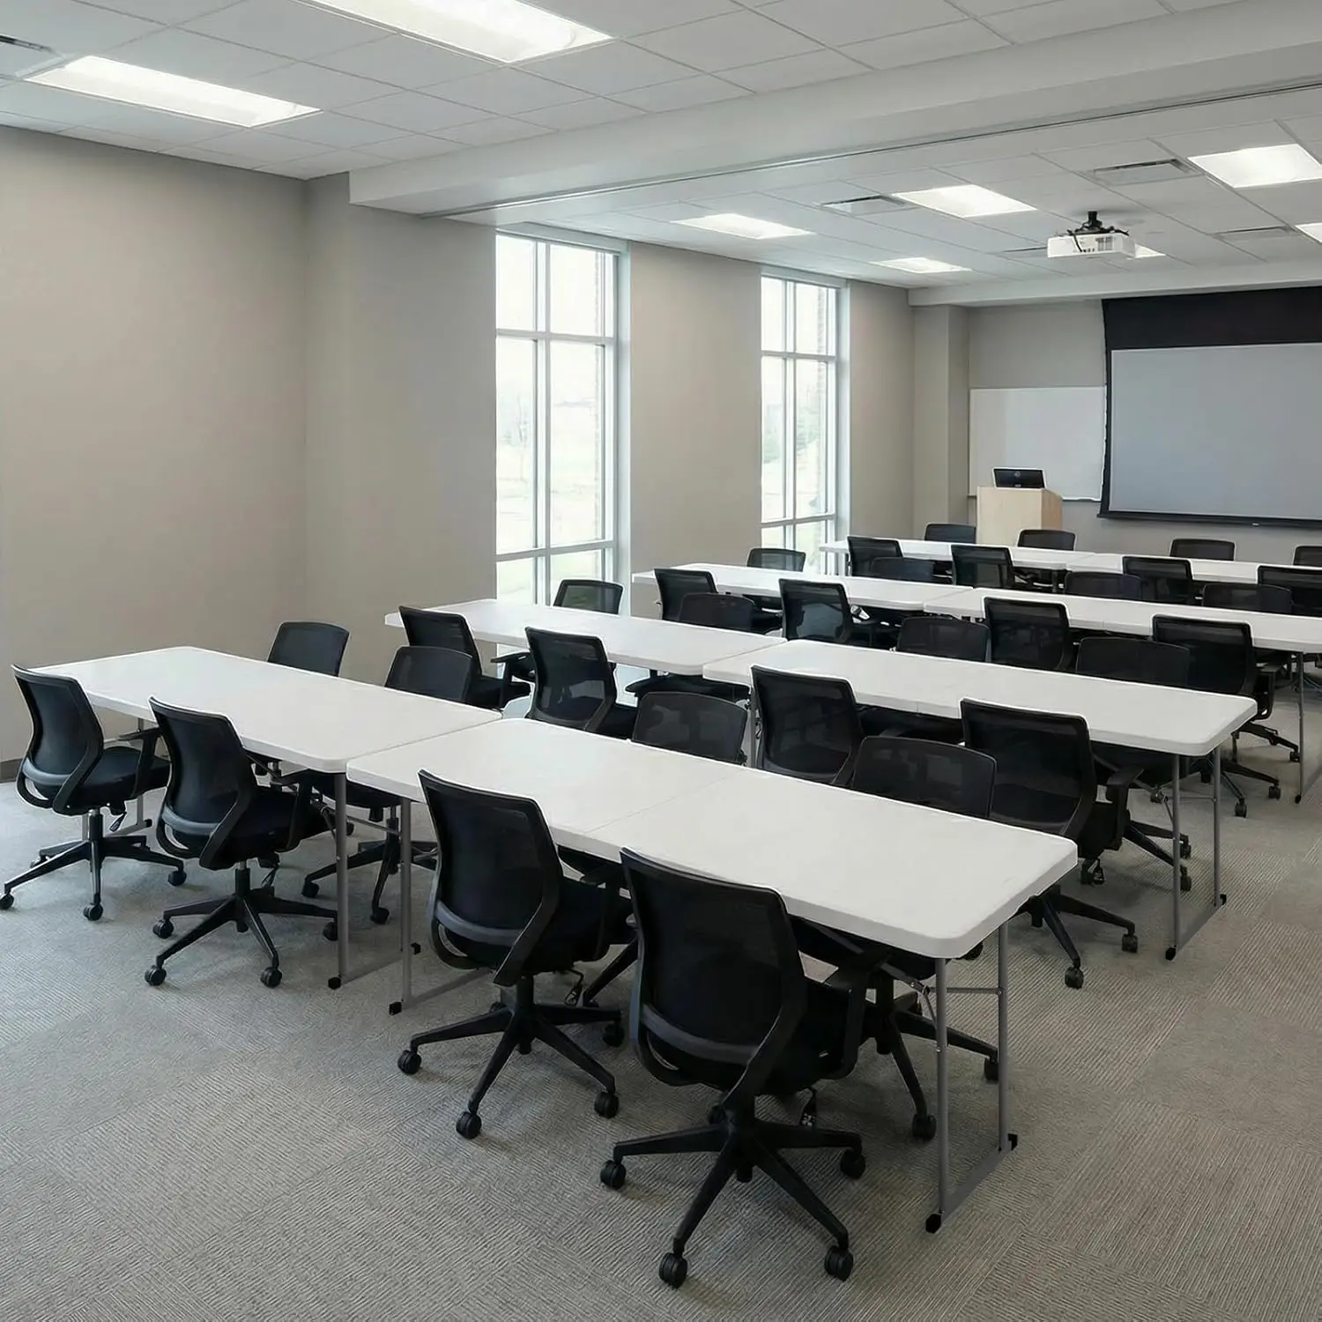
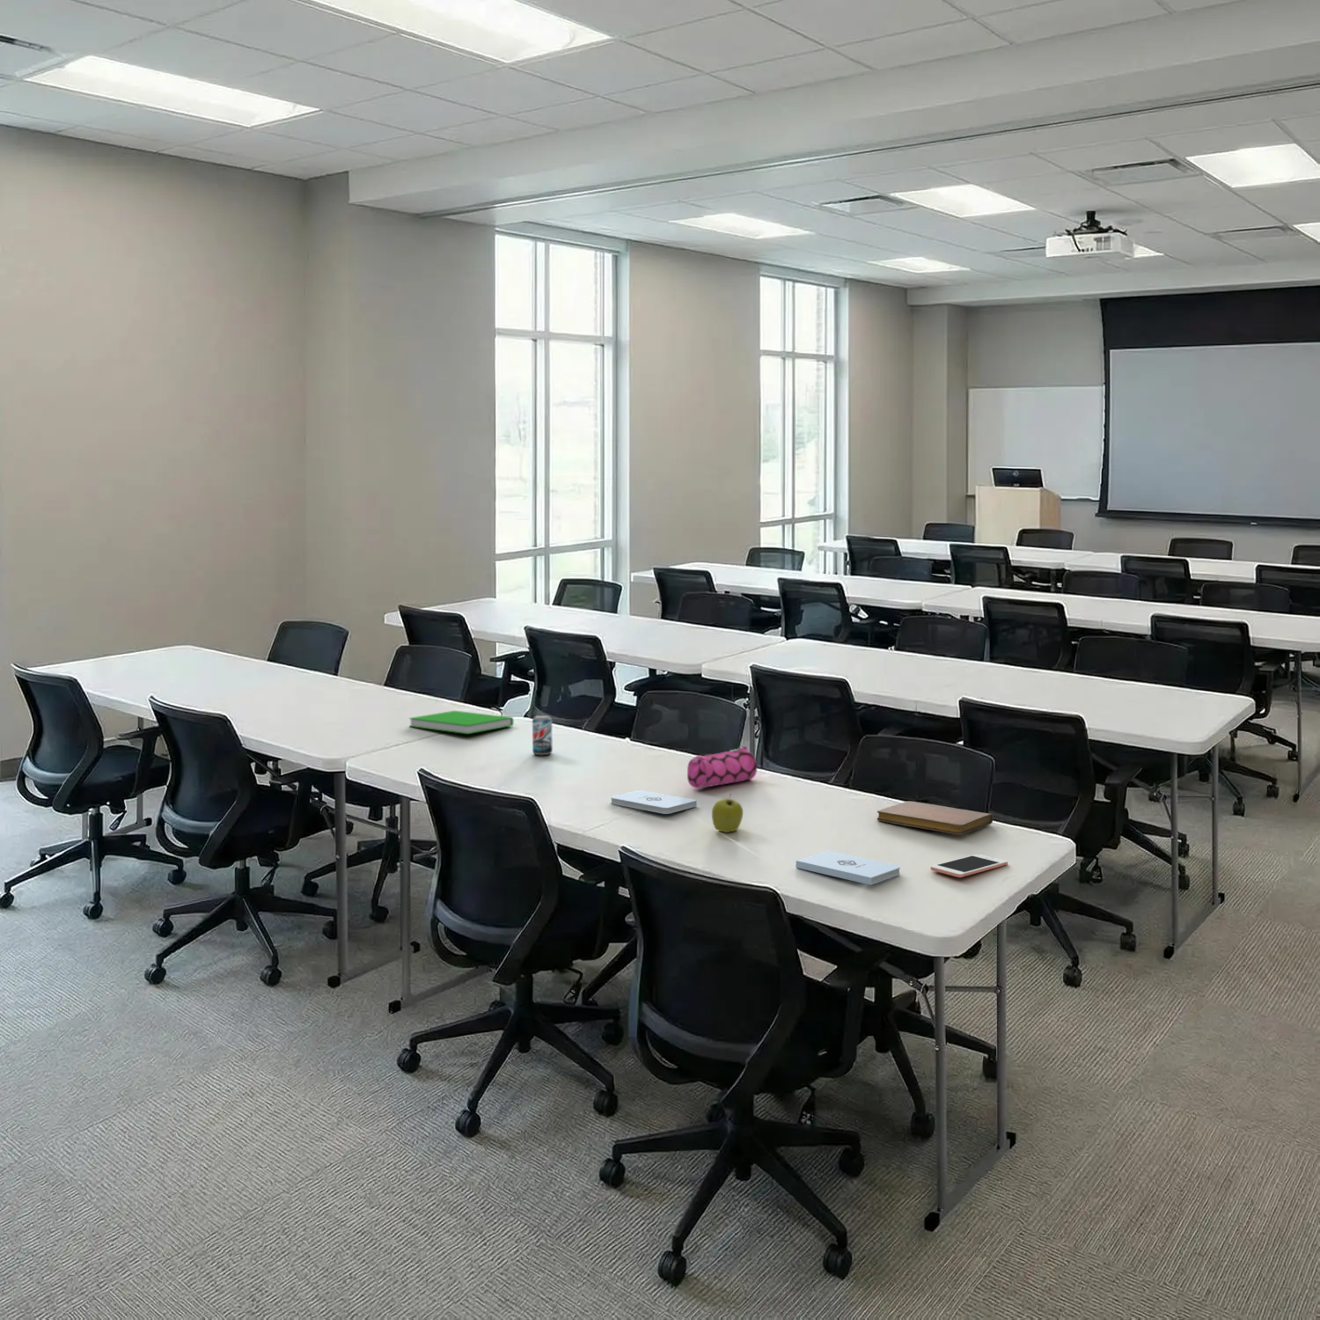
+ cell phone [930,853,1008,879]
+ notebook [876,800,994,836]
+ pencil case [687,746,758,789]
+ notepad [795,850,901,886]
+ notepad [610,789,697,815]
+ book [409,710,515,735]
+ apple [711,793,743,833]
+ beer can [532,714,554,755]
